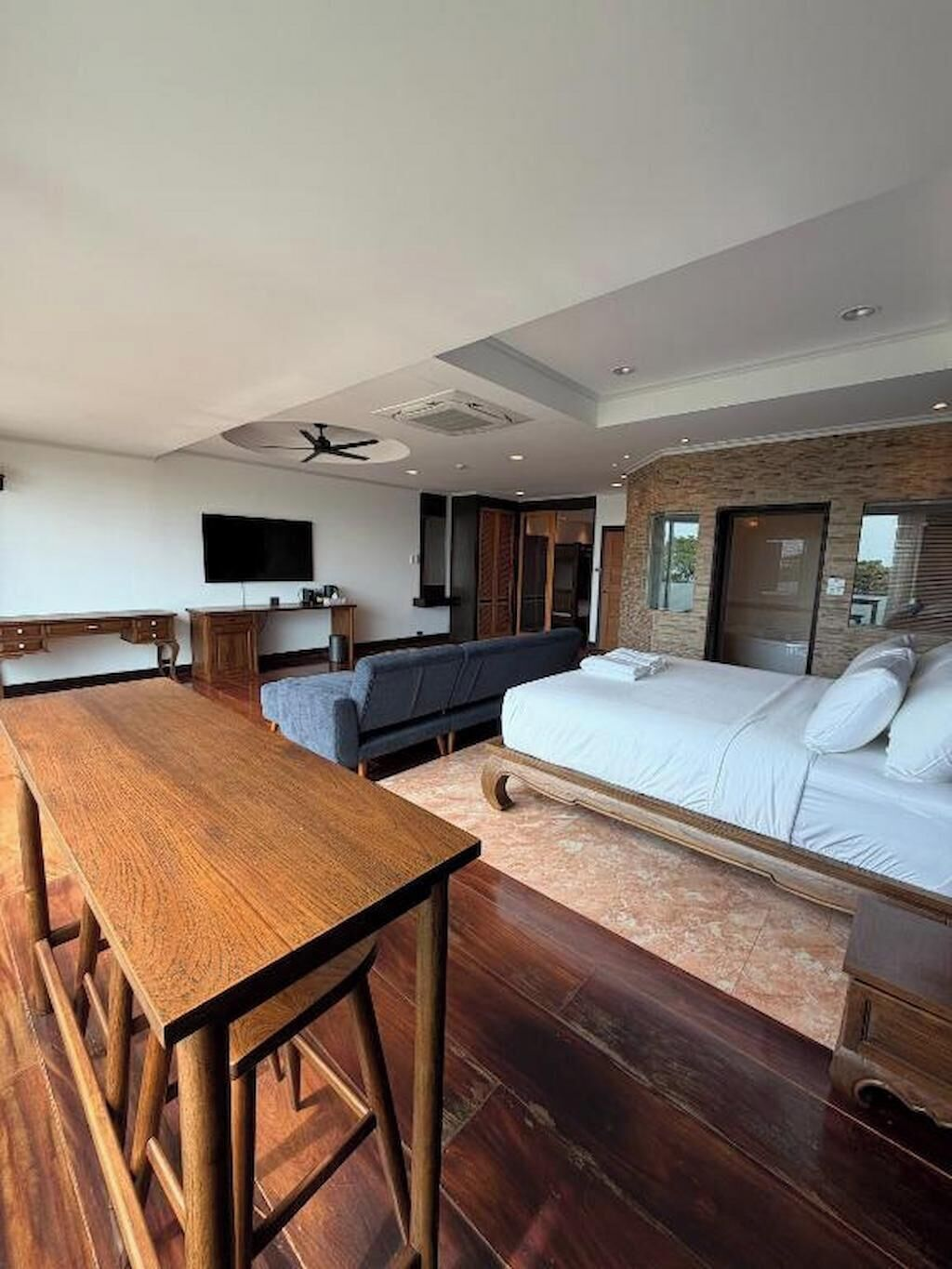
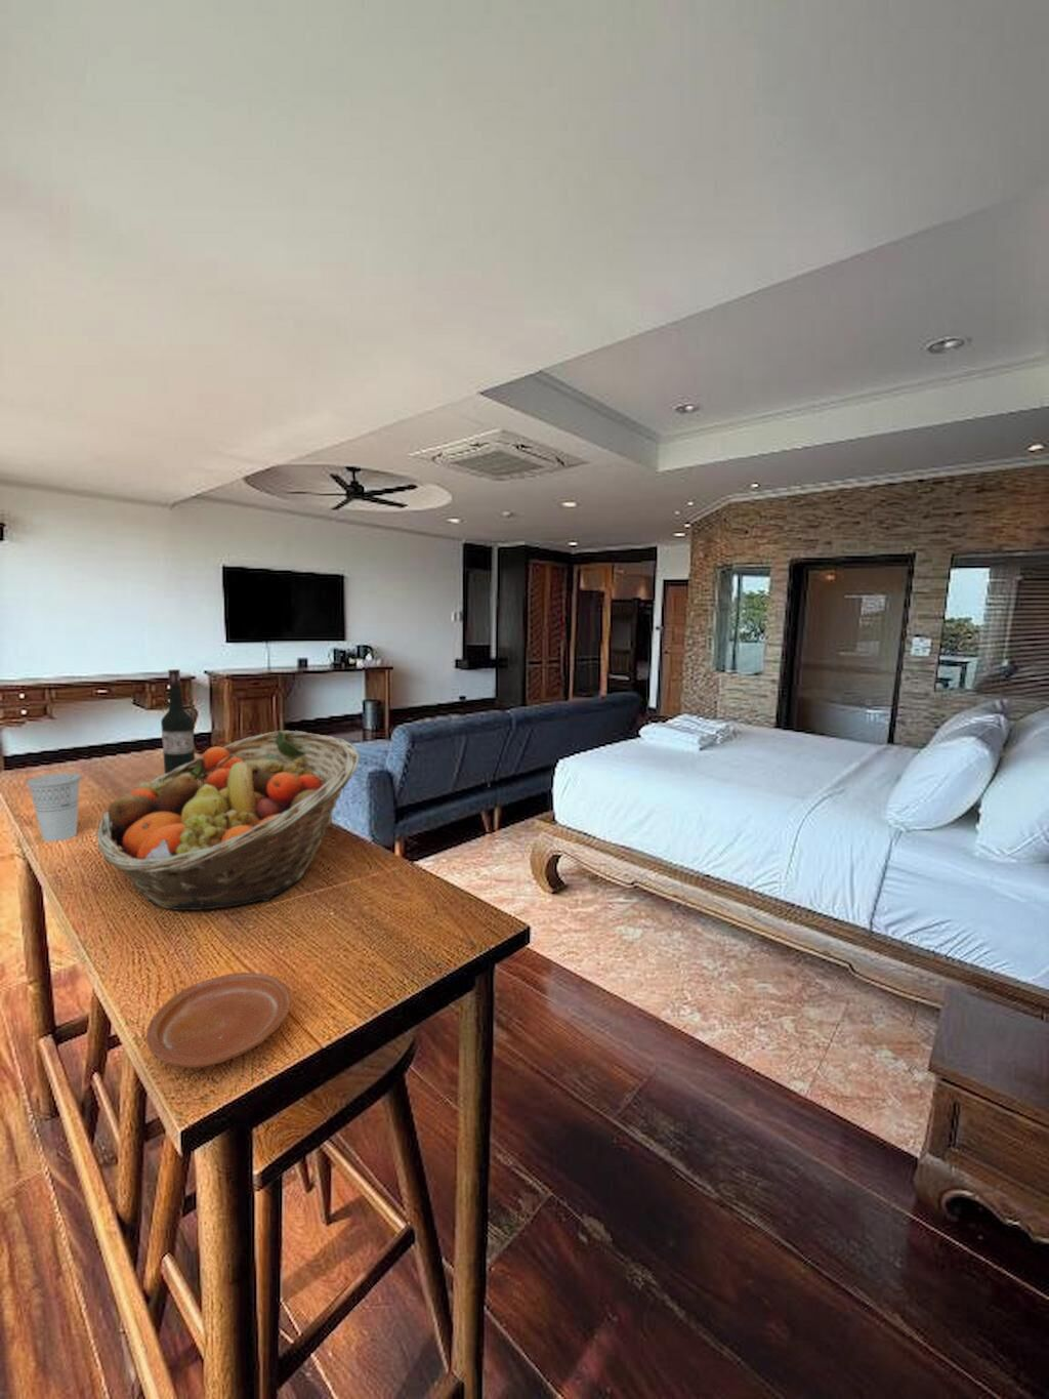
+ cup [25,772,83,842]
+ fruit basket [95,730,360,911]
+ plate [145,971,291,1069]
+ wine bottle [160,668,196,775]
